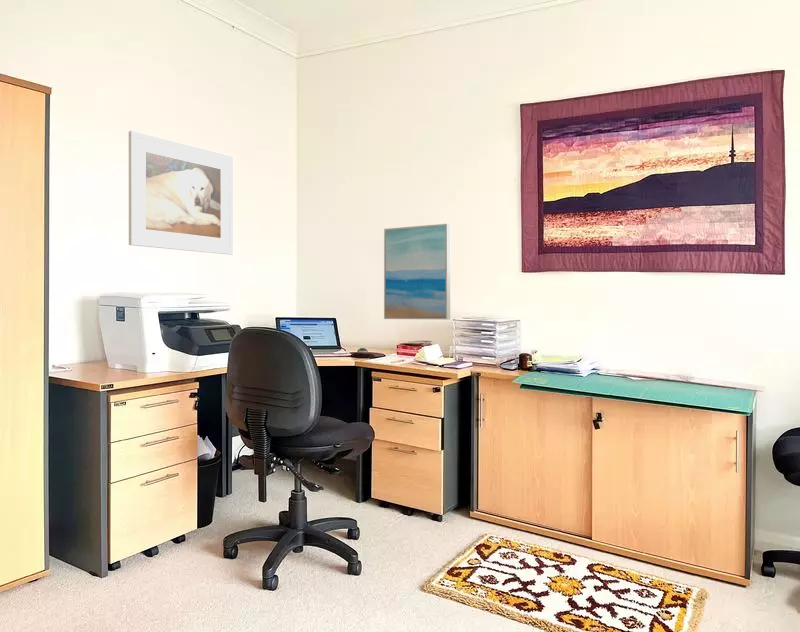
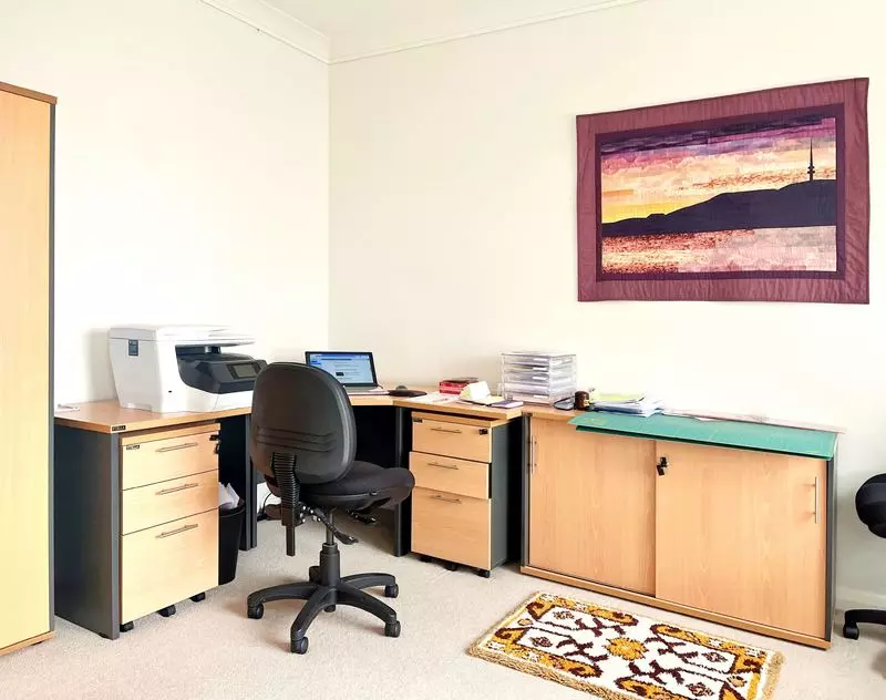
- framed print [128,130,234,256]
- wall art [383,223,451,321]
